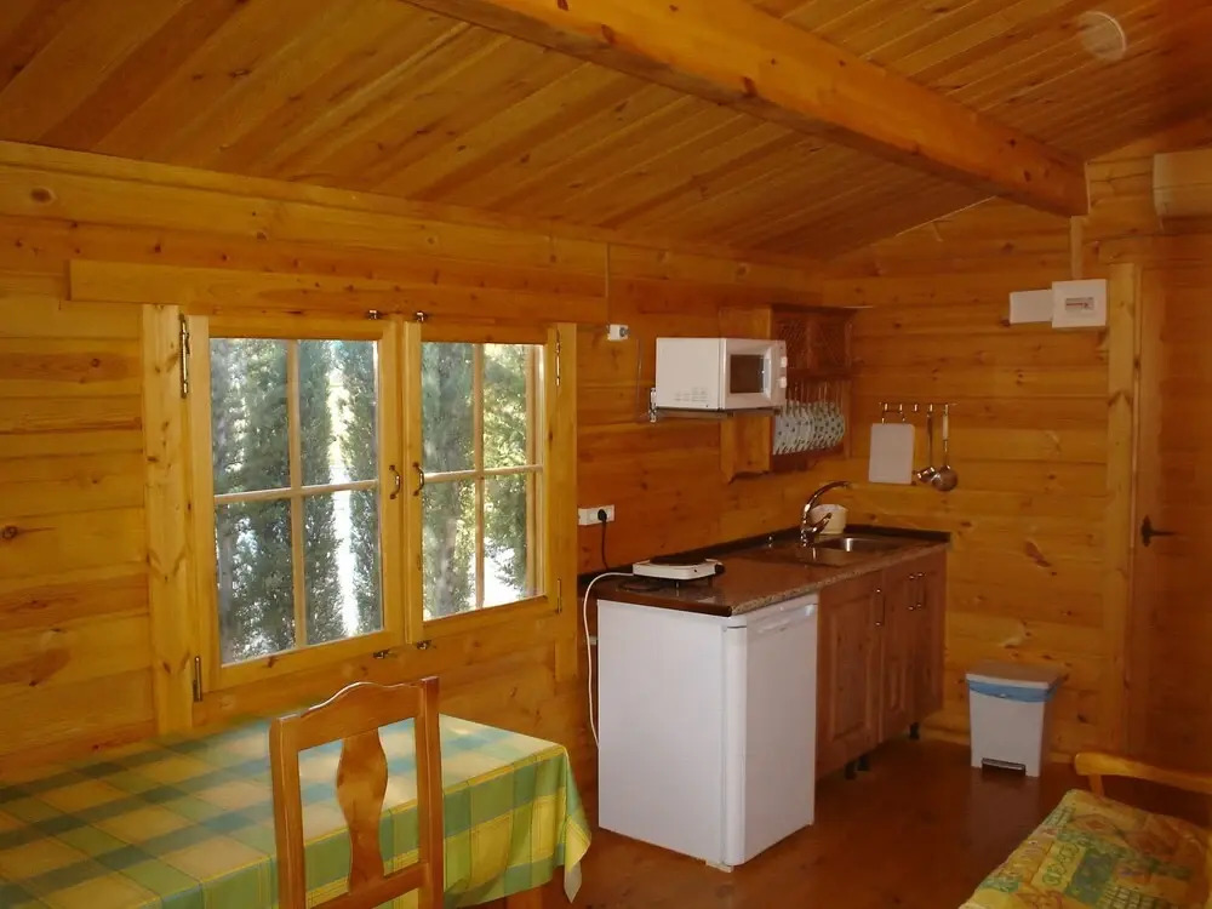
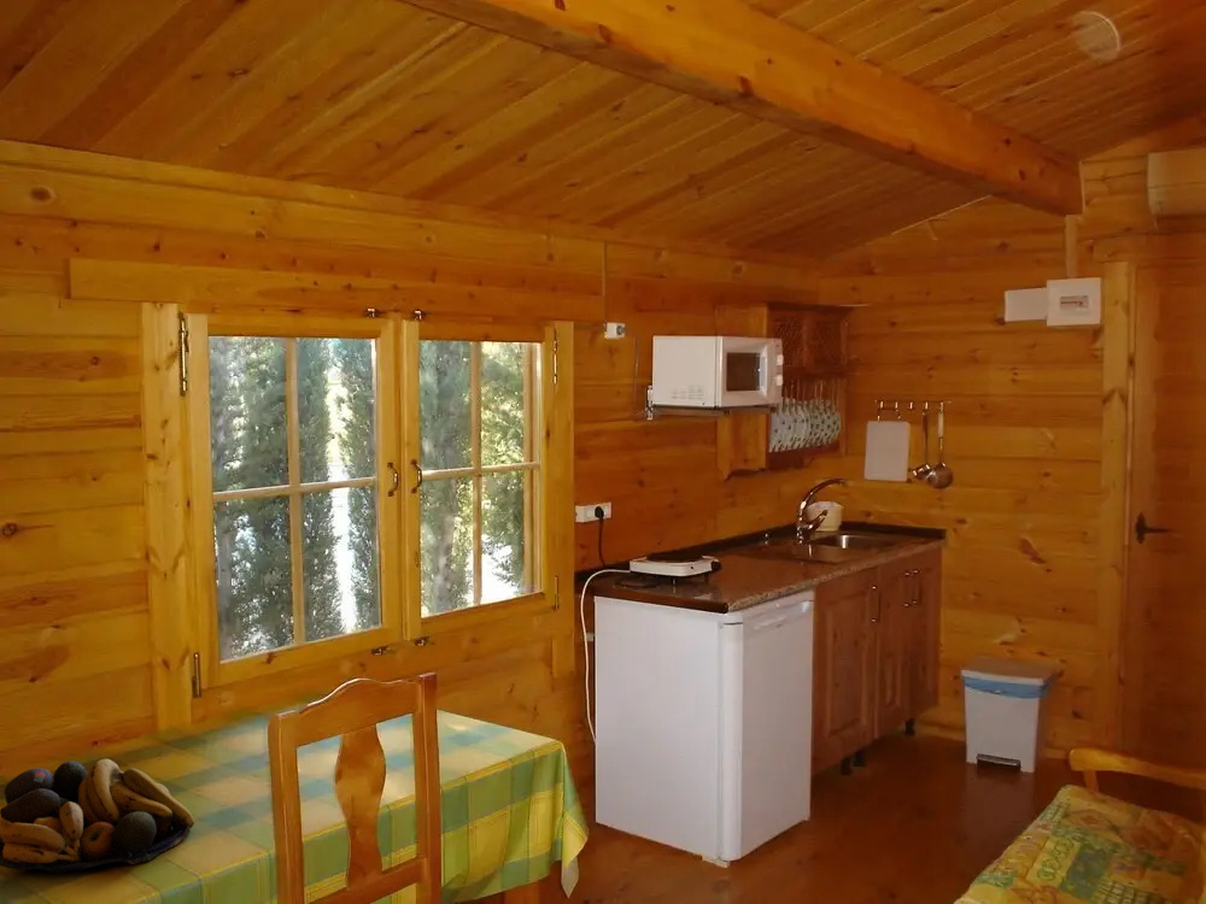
+ fruit bowl [0,758,195,874]
